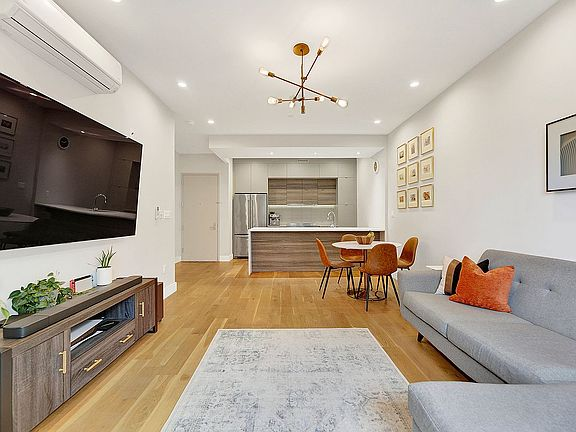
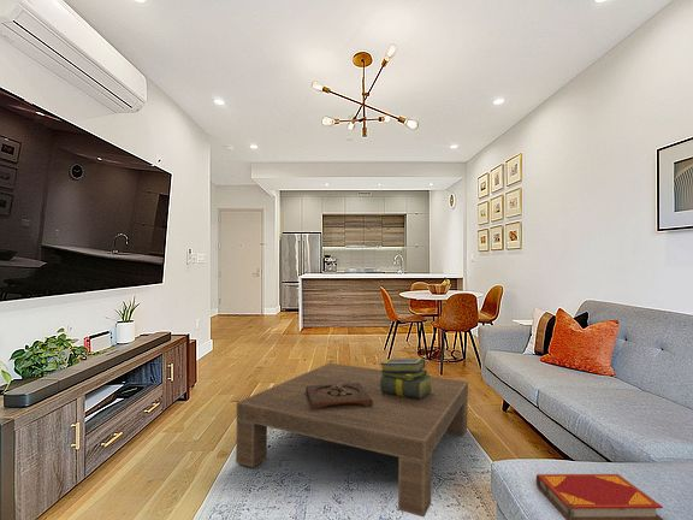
+ coffee table [235,362,469,519]
+ wooden tray [306,383,373,409]
+ hardback book [535,473,664,520]
+ stack of books [379,358,433,398]
